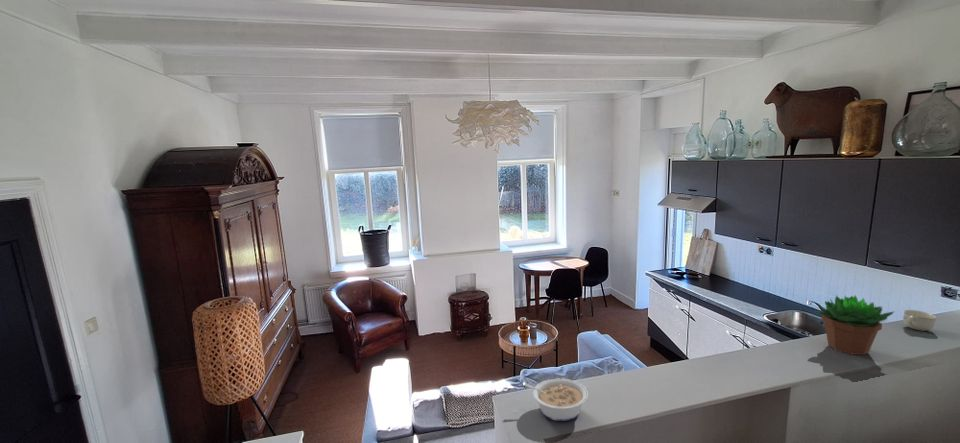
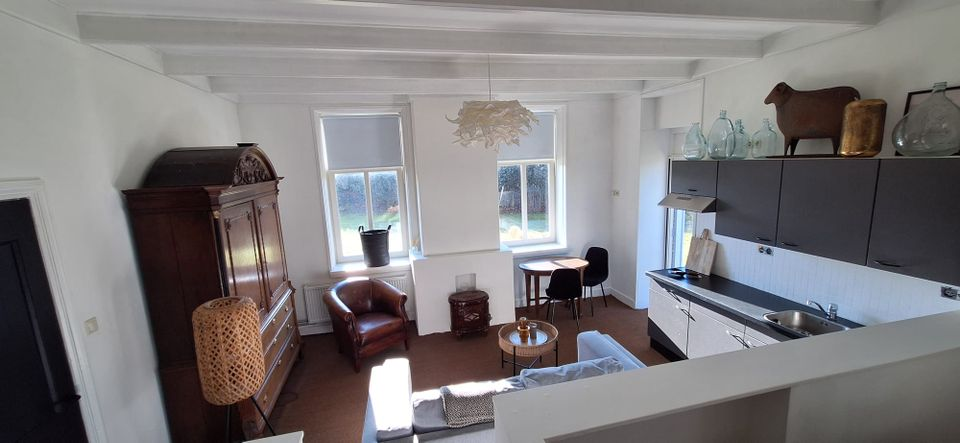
- succulent plant [814,294,896,356]
- legume [522,377,589,422]
- cup [902,309,938,332]
